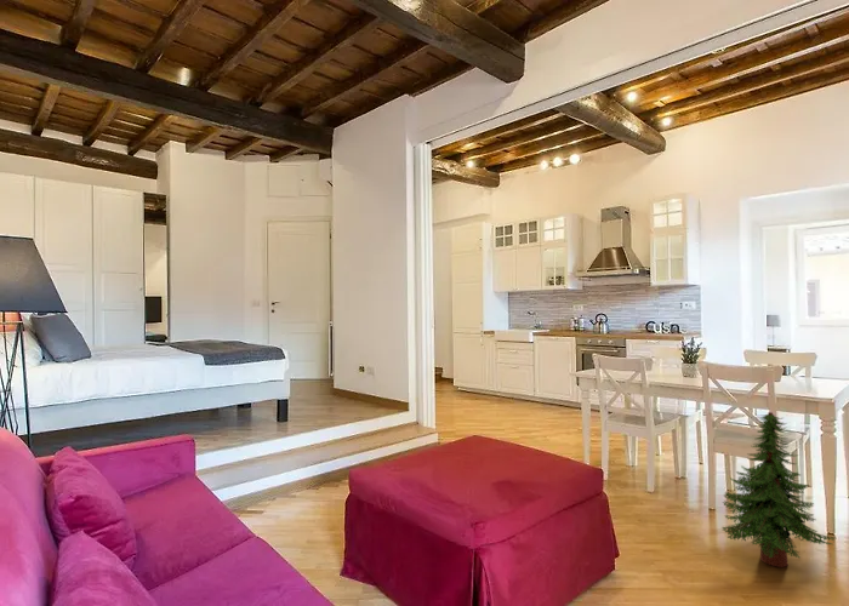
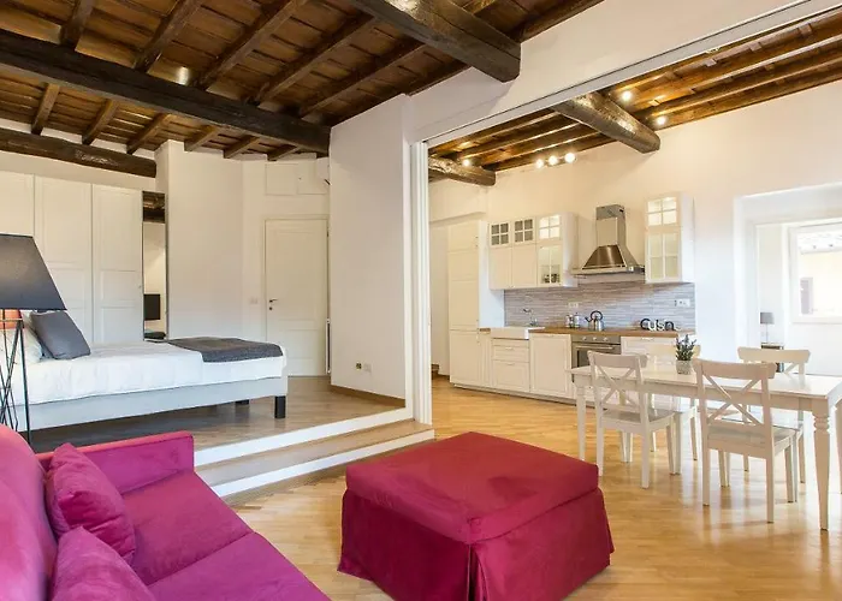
- tree [720,411,836,568]
